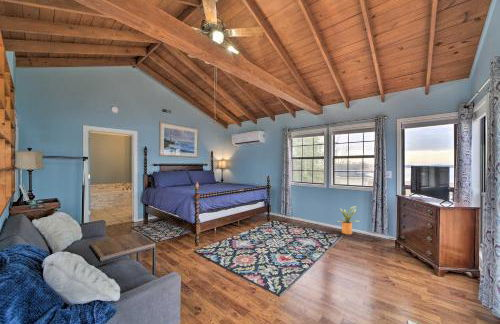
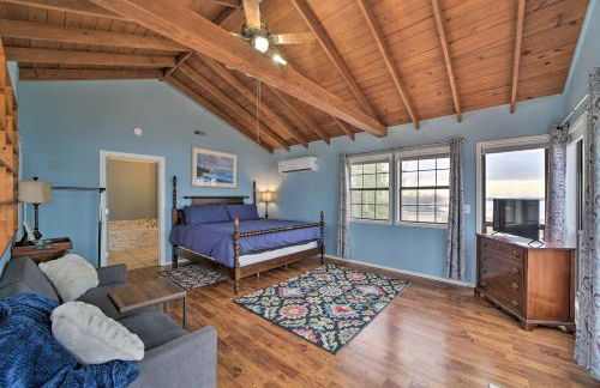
- house plant [333,205,361,236]
